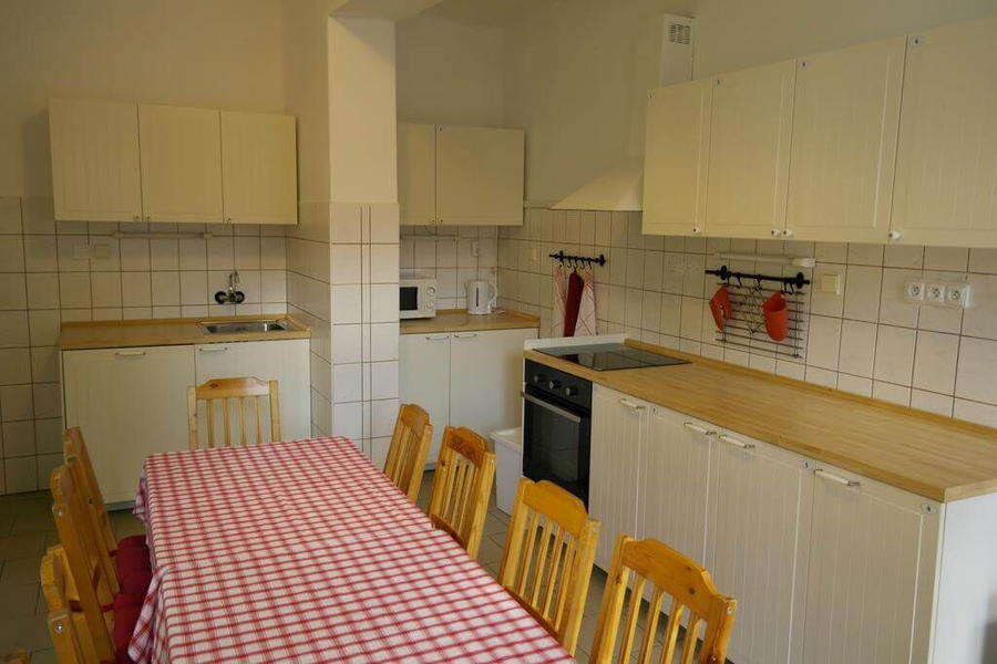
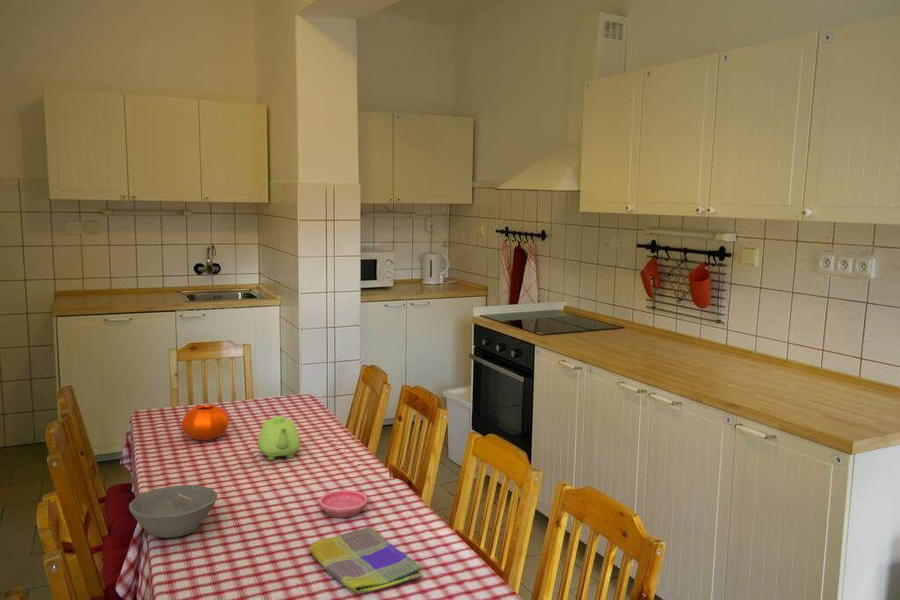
+ vase [181,404,230,441]
+ teapot [257,415,301,461]
+ dish towel [308,526,423,594]
+ saucer [318,489,369,518]
+ bowl [128,484,218,539]
